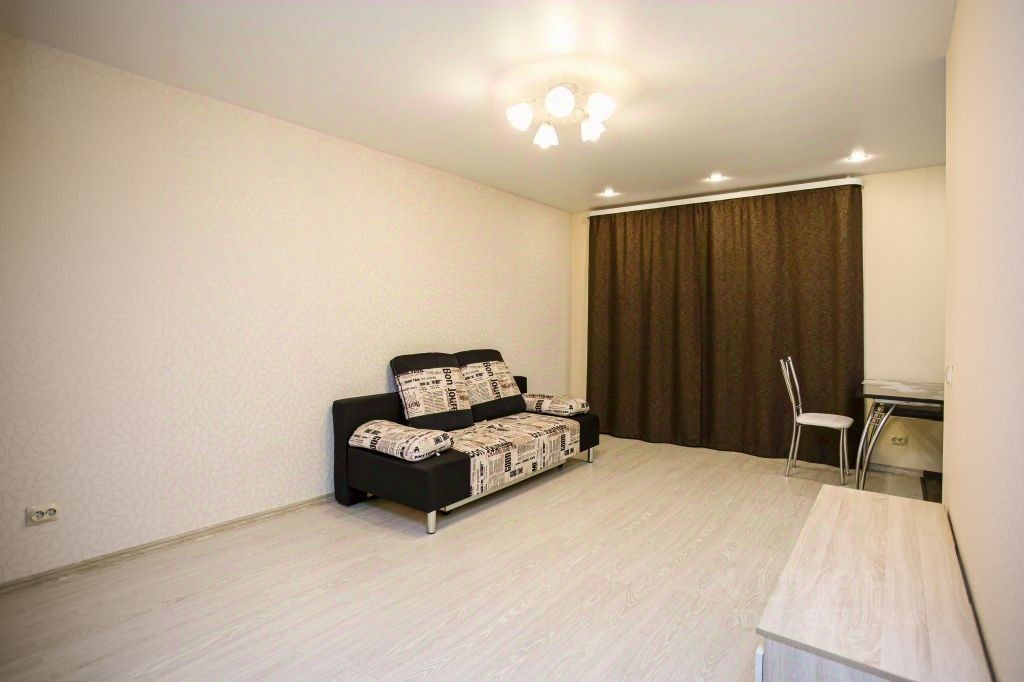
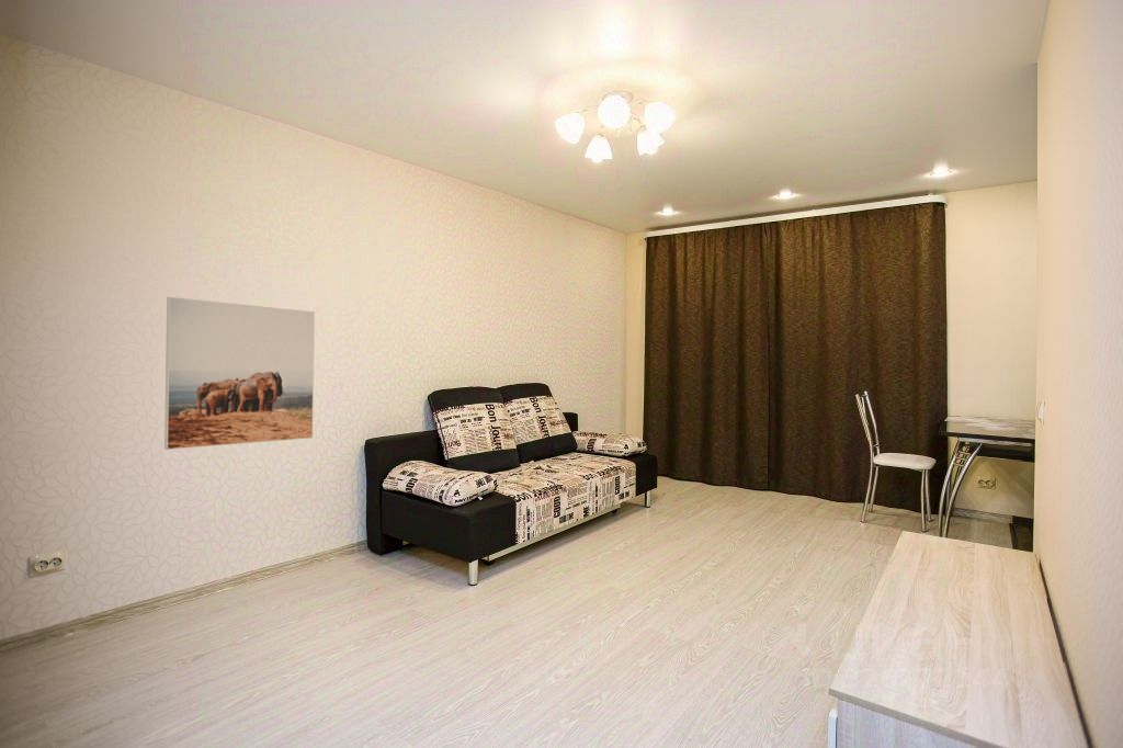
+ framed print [163,296,316,451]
